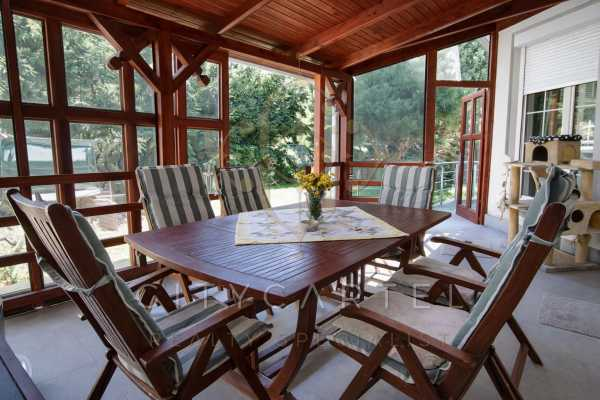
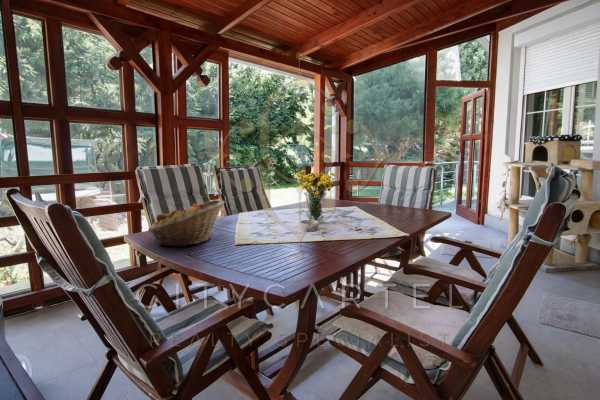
+ fruit basket [147,199,225,247]
